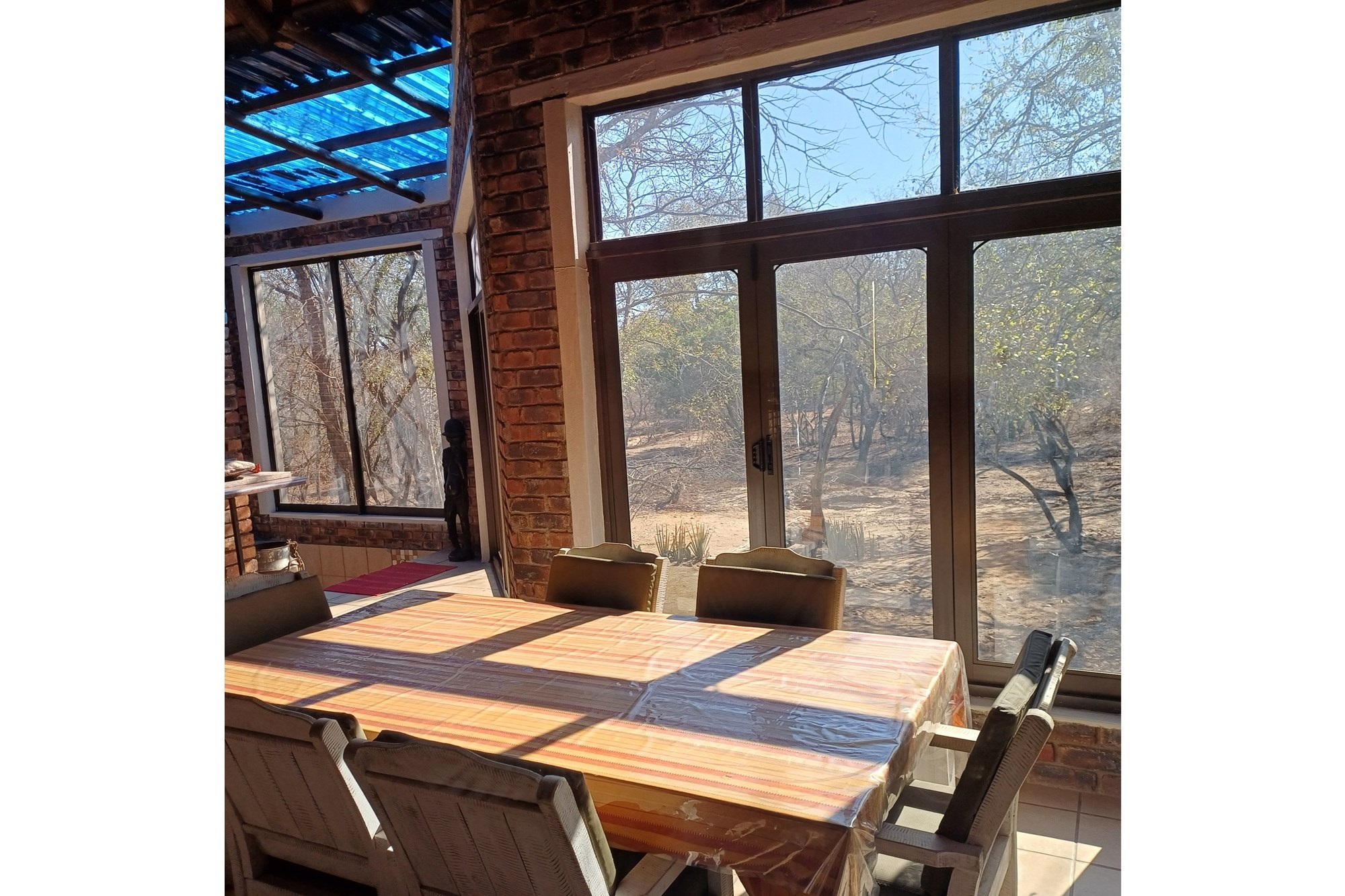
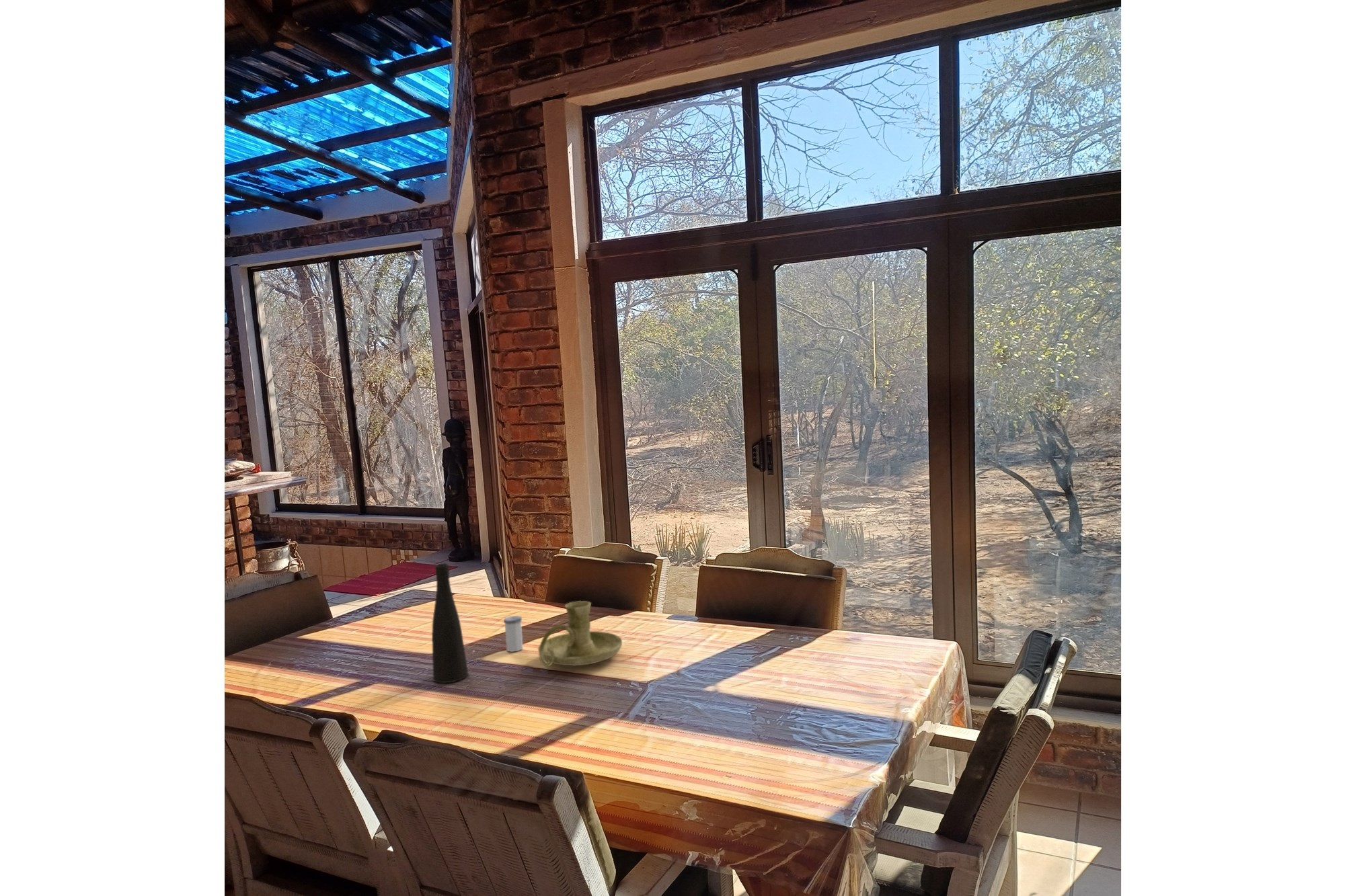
+ salt shaker [503,615,523,653]
+ candle holder [537,600,623,667]
+ vase [431,563,469,684]
